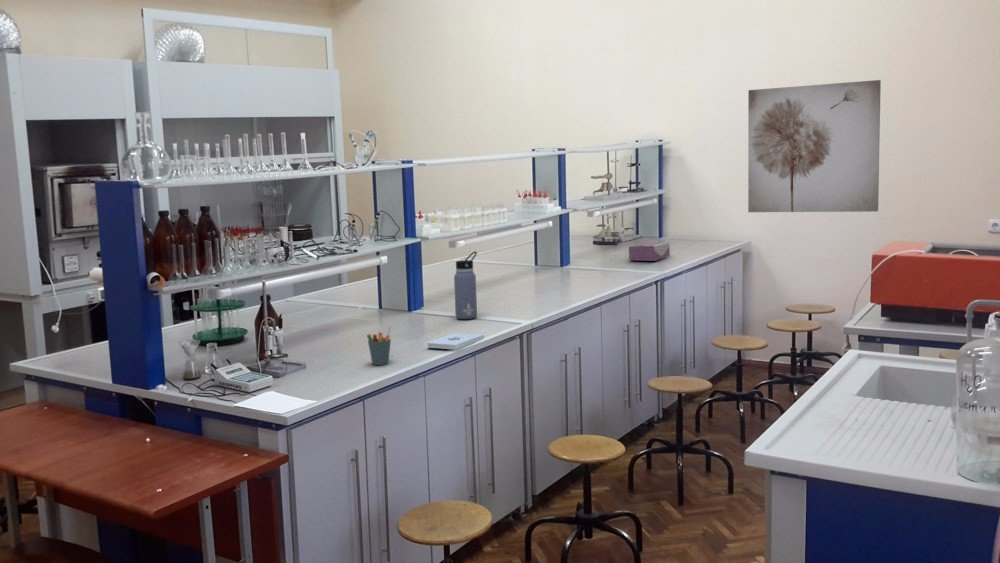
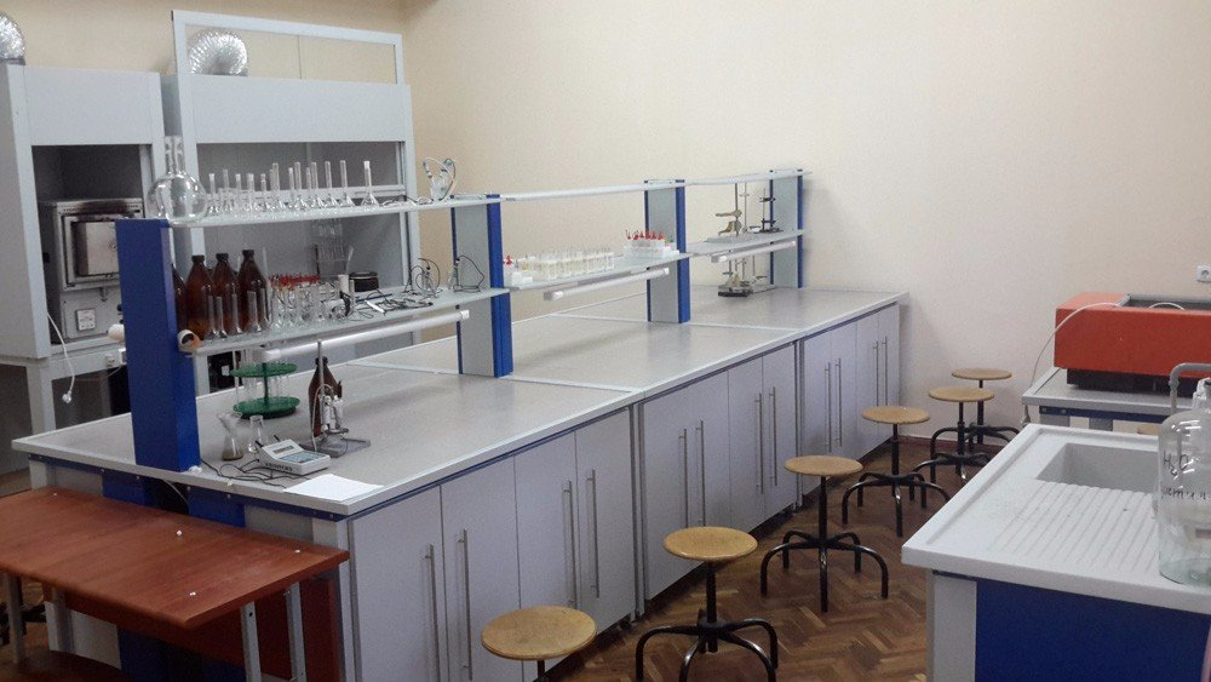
- notepad [426,332,485,350]
- wall art [747,79,882,213]
- water bottle [453,250,478,320]
- pen holder [366,325,392,366]
- tissue box [628,241,671,262]
